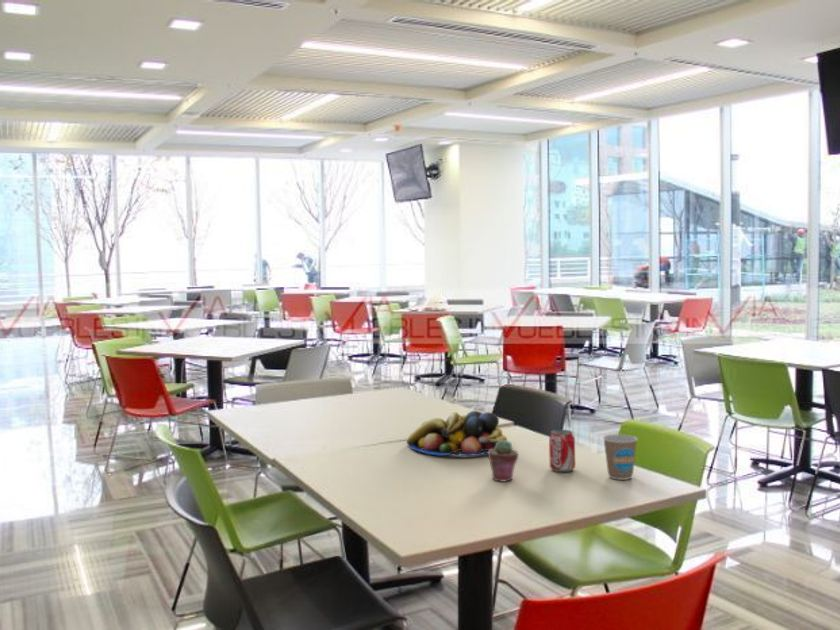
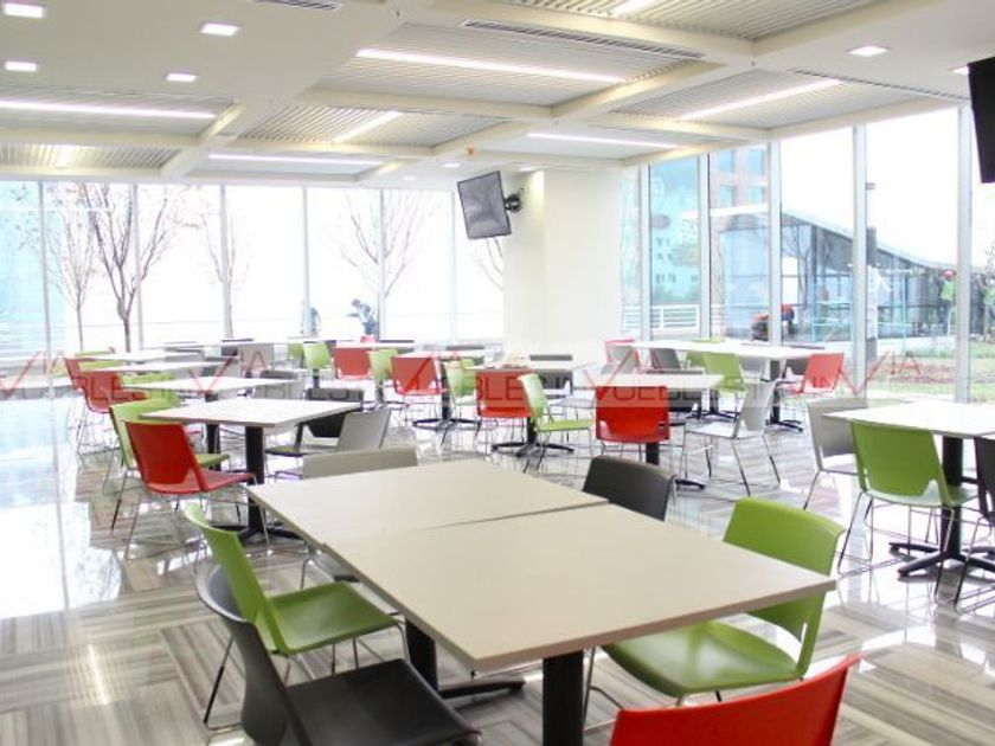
- fruit bowl [406,410,508,457]
- potted succulent [487,439,519,482]
- beverage can [548,429,576,473]
- coffee cup [602,434,639,481]
